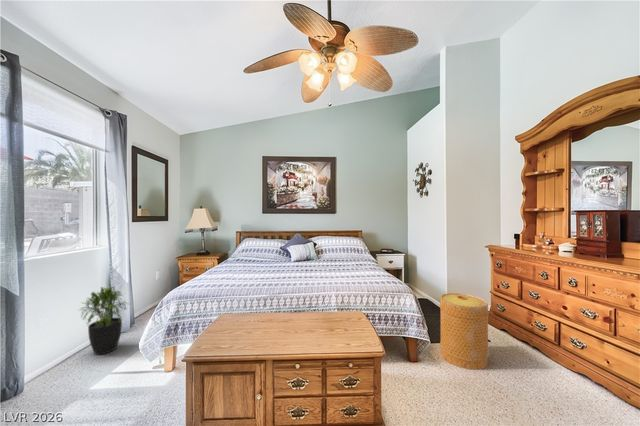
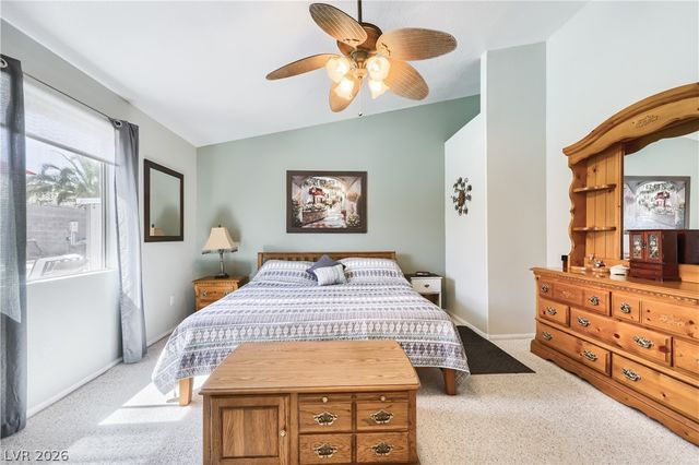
- potted plant [78,285,130,355]
- basket [439,292,490,370]
